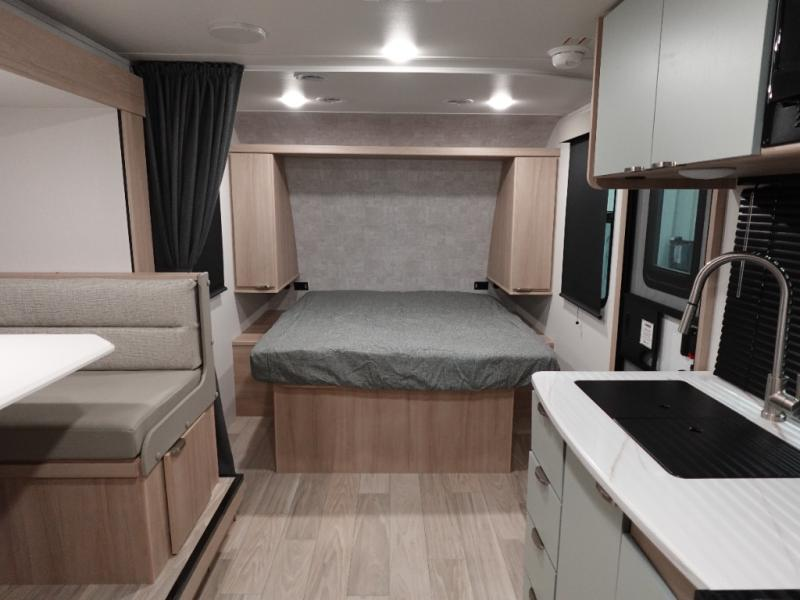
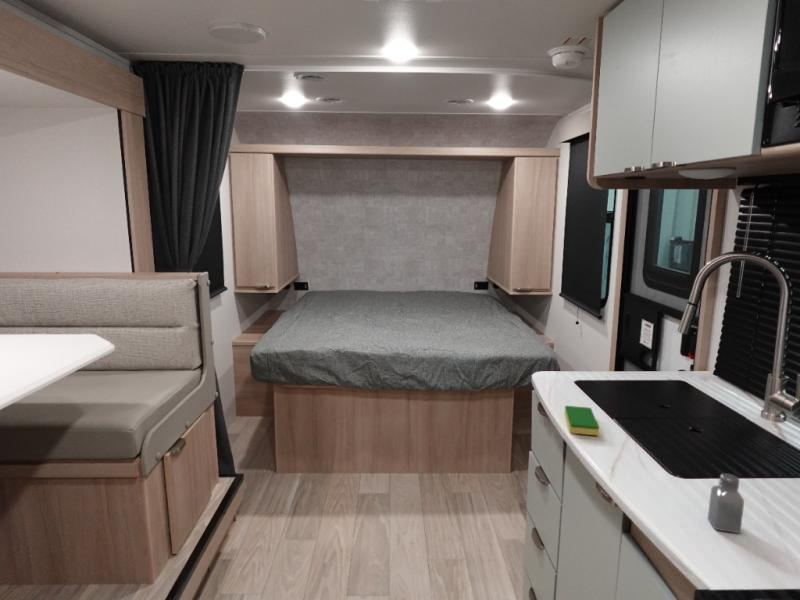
+ saltshaker [707,472,745,534]
+ dish sponge [564,405,600,436]
